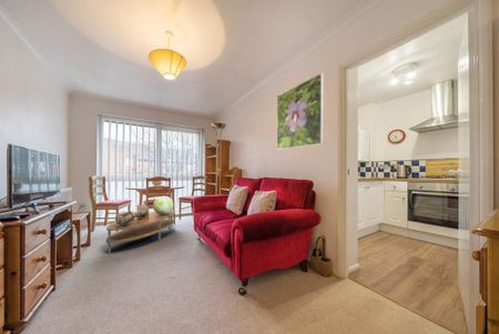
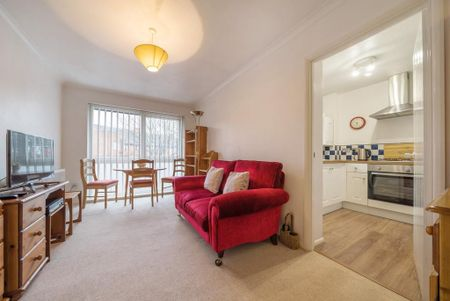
- coffee table [105,210,176,255]
- decorative urn [114,204,150,226]
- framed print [276,72,325,151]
- decorative globe [152,195,174,215]
